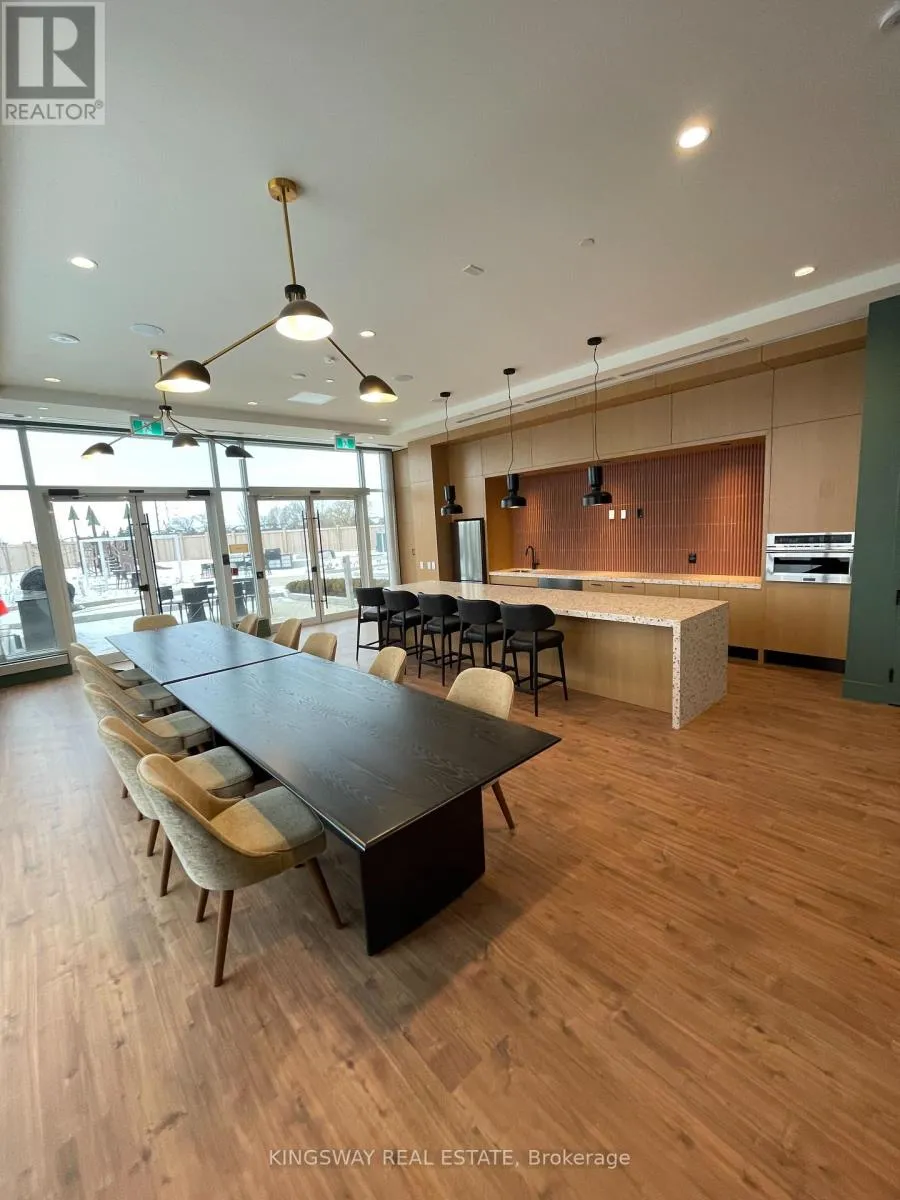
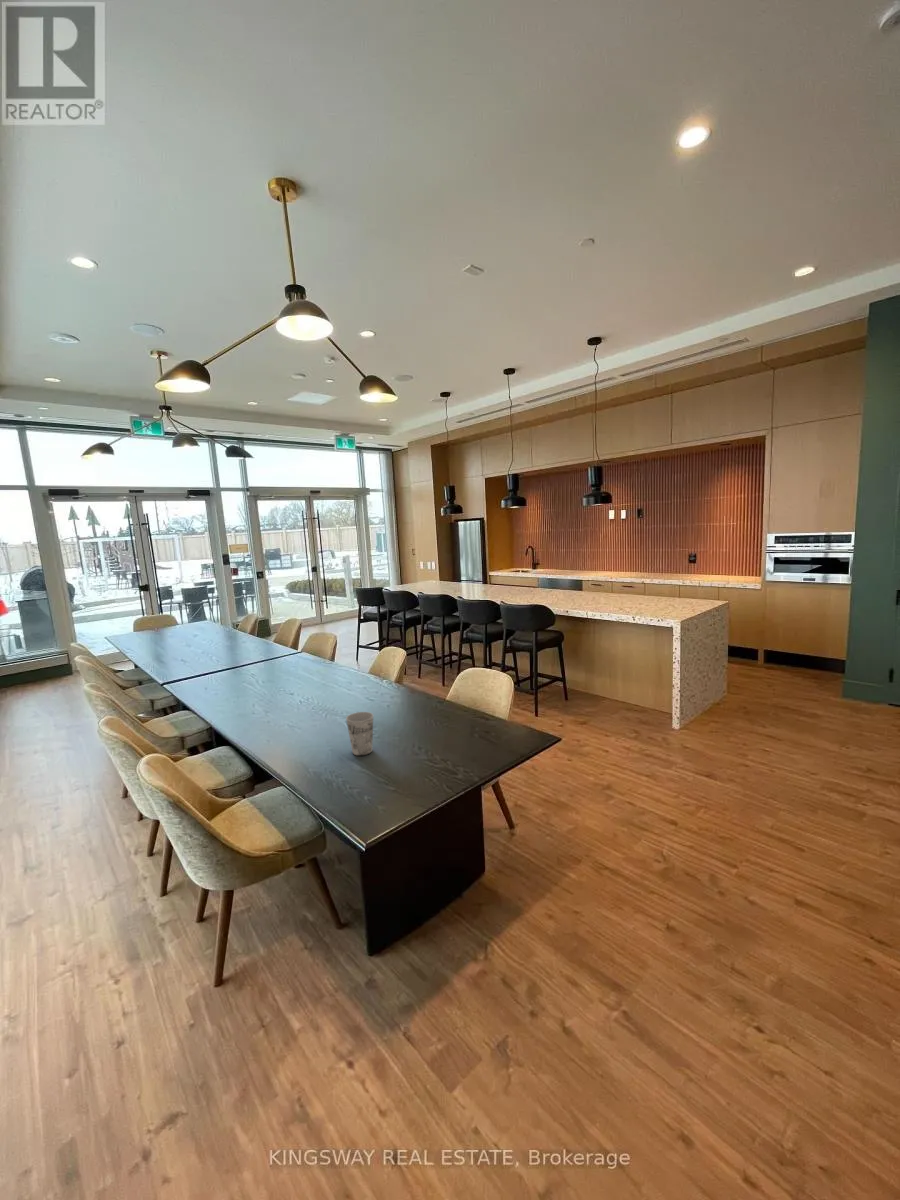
+ cup [345,711,374,757]
